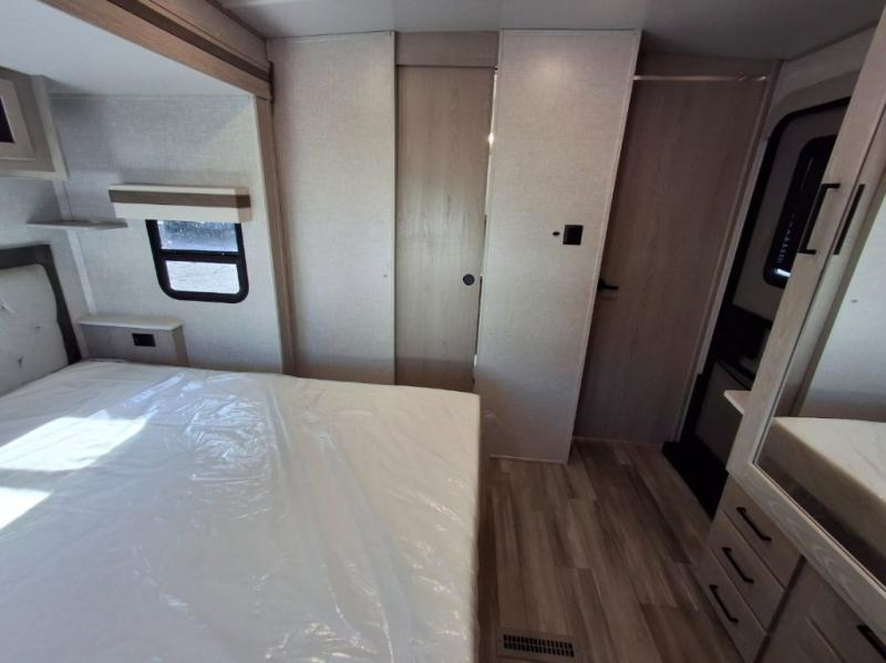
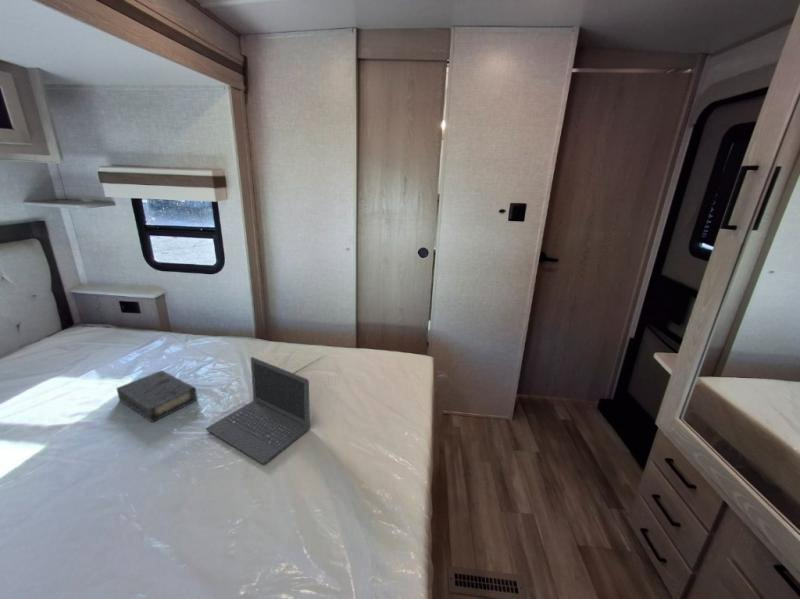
+ laptop computer [205,356,311,465]
+ book [115,369,199,423]
